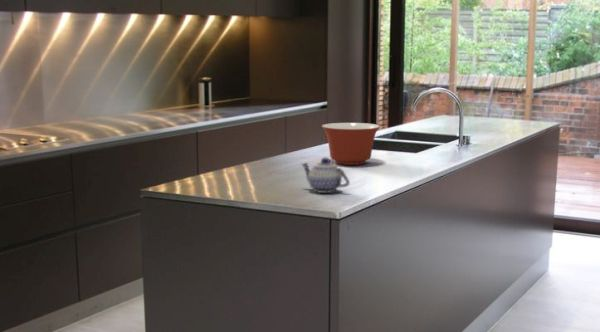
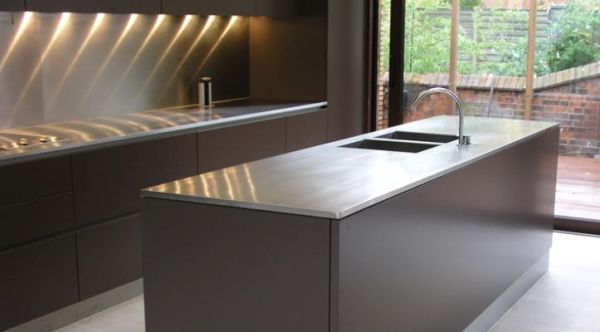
- teapot [300,157,351,194]
- mixing bowl [321,122,381,166]
